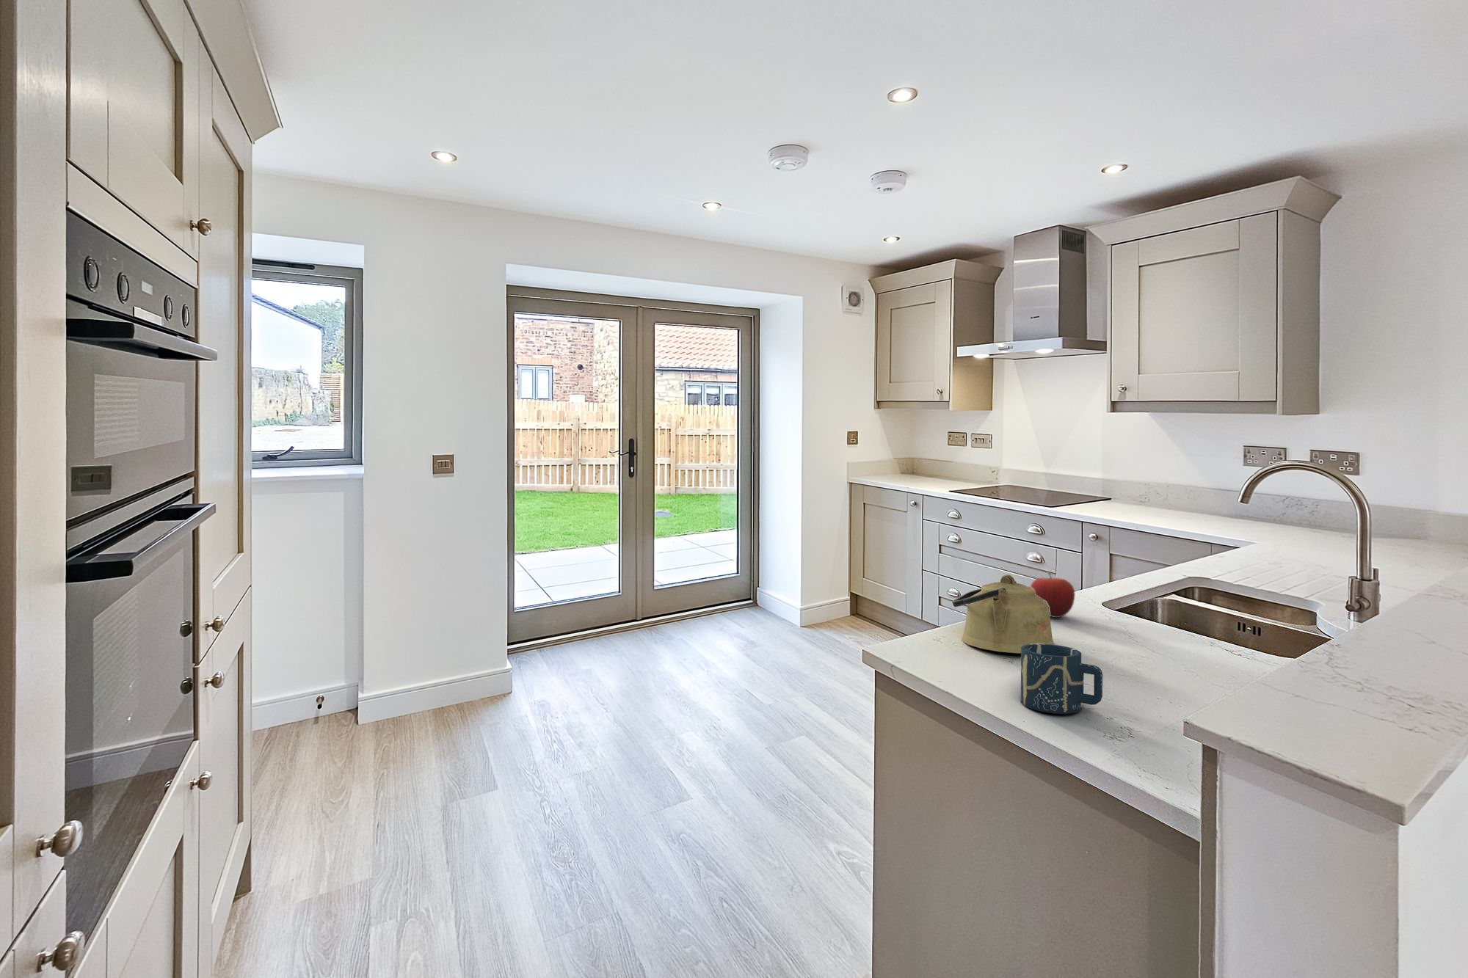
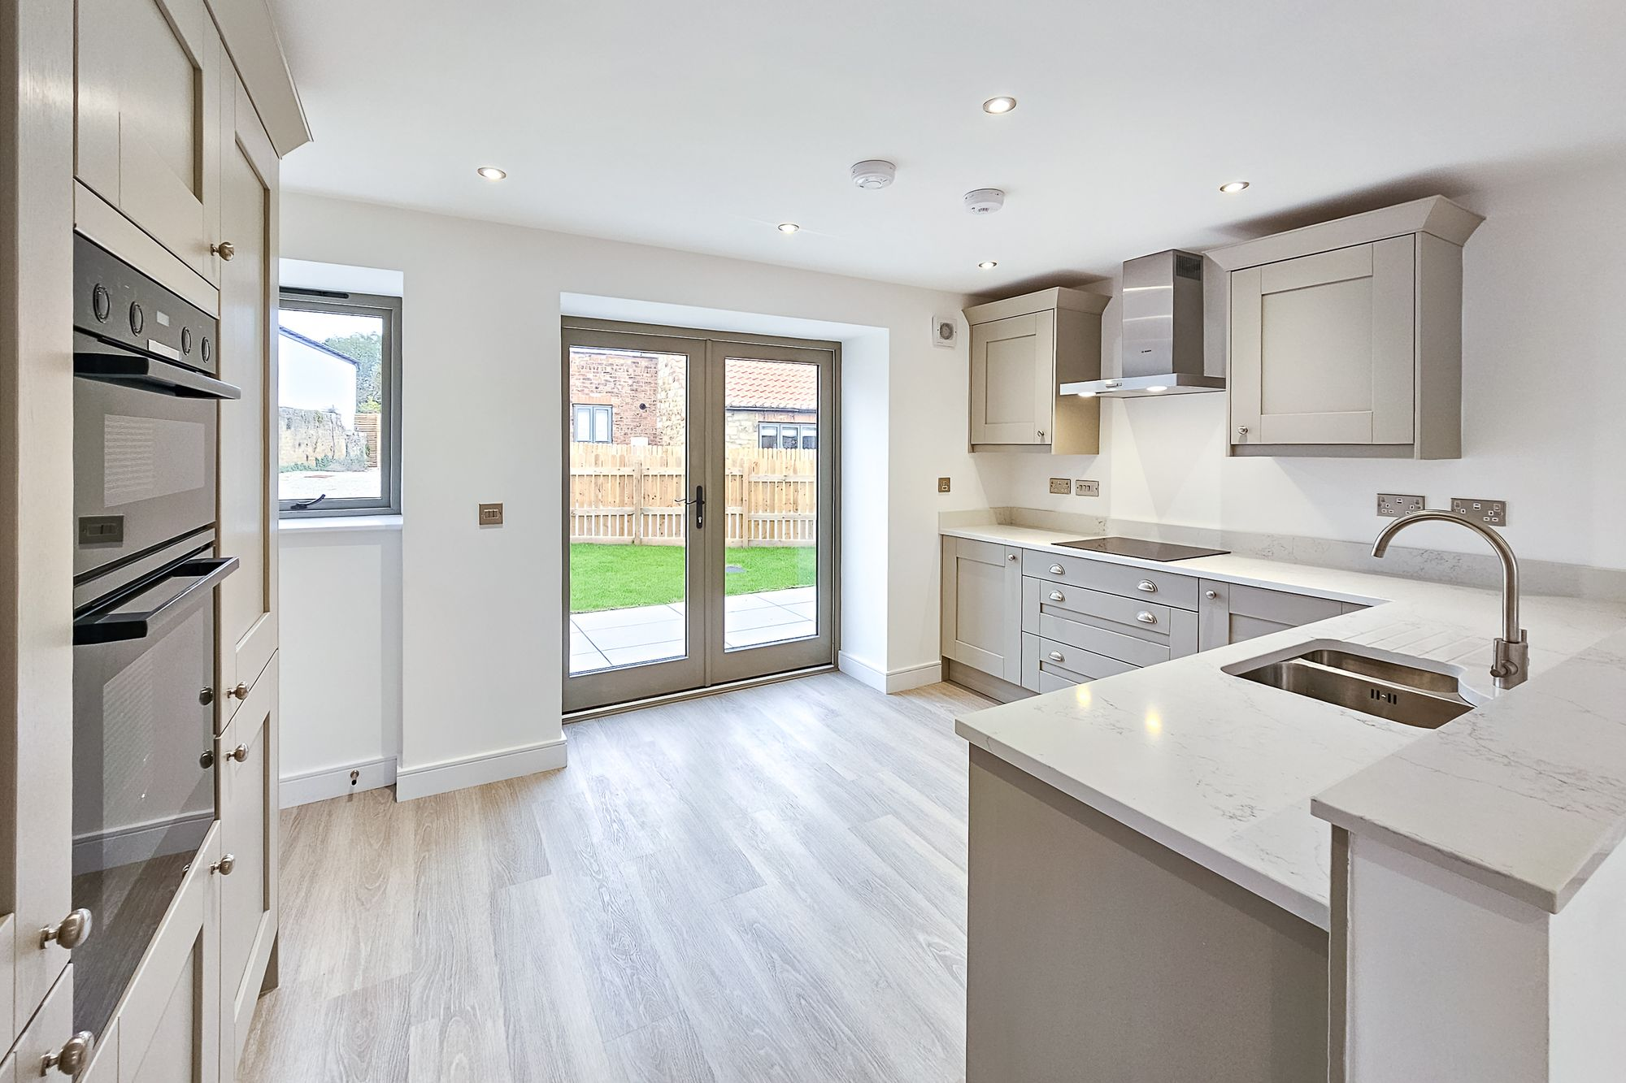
- cup [1021,643,1103,715]
- kettle [952,574,1054,654]
- fruit [1030,572,1076,619]
